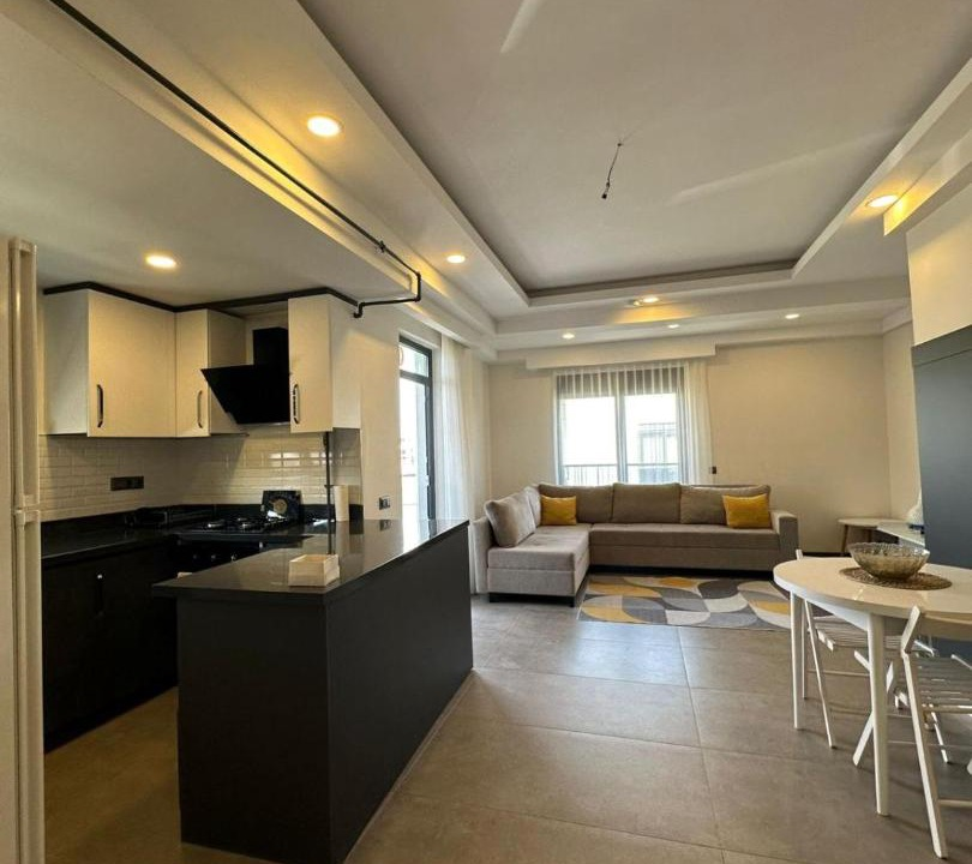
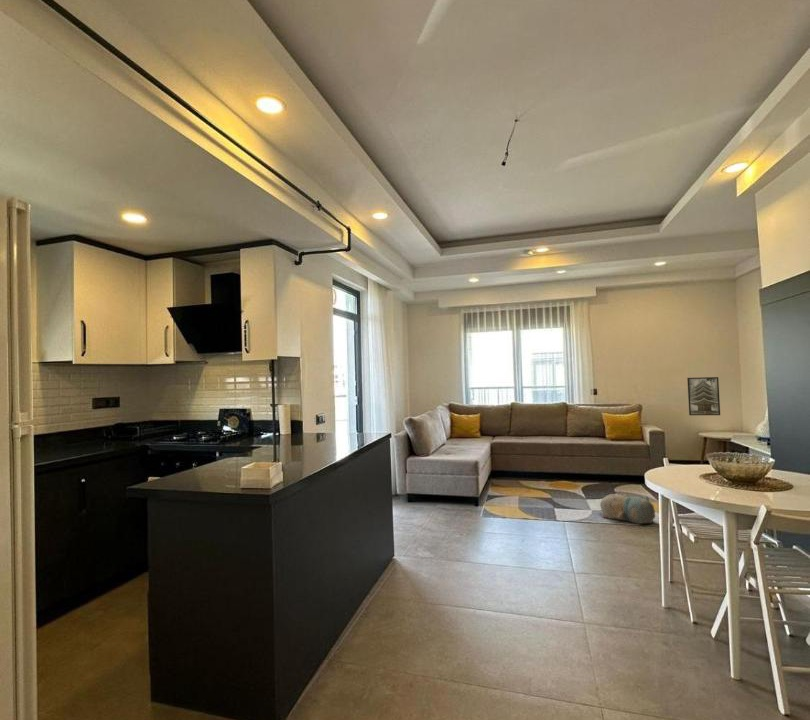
+ plush toy [599,493,656,525]
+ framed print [686,376,721,416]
